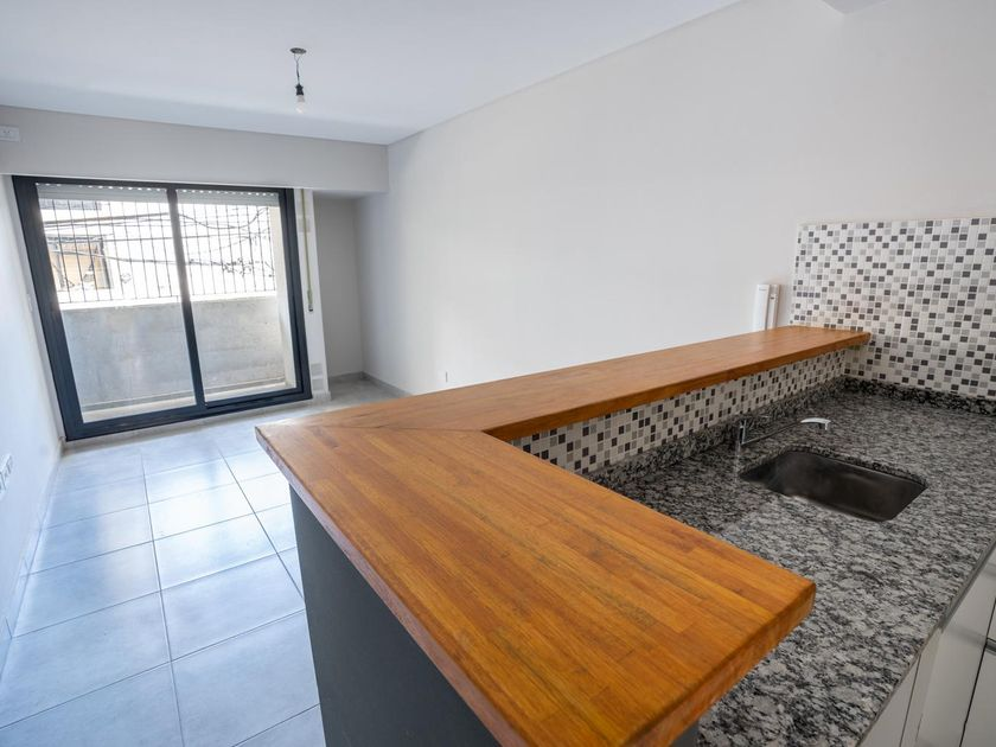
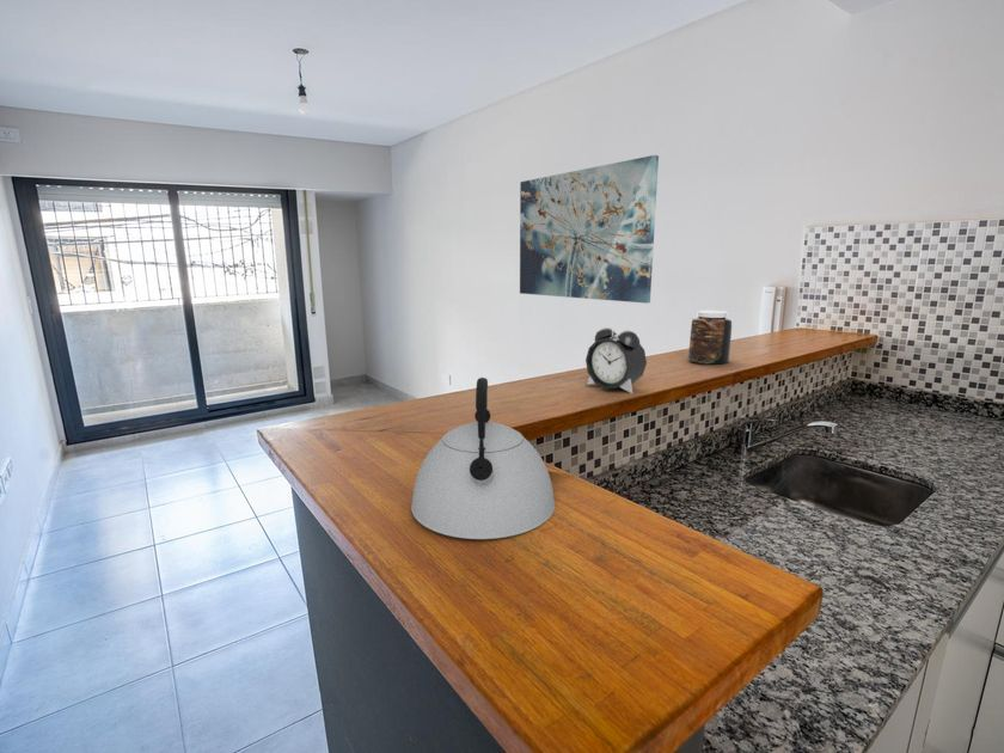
+ jar [687,310,733,366]
+ wall art [519,154,660,305]
+ kettle [410,376,556,540]
+ alarm clock [584,326,648,396]
